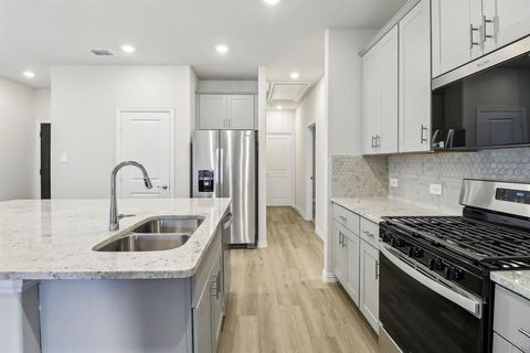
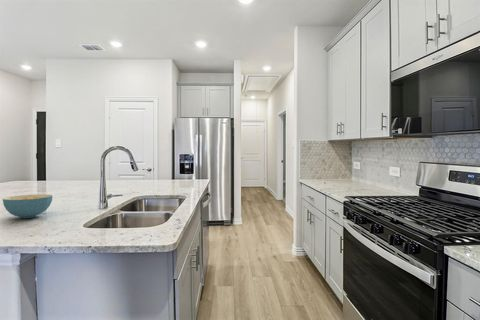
+ cereal bowl [2,193,53,219]
